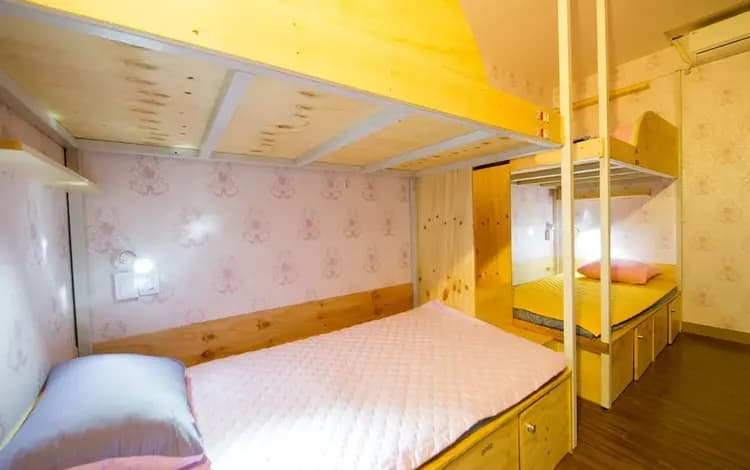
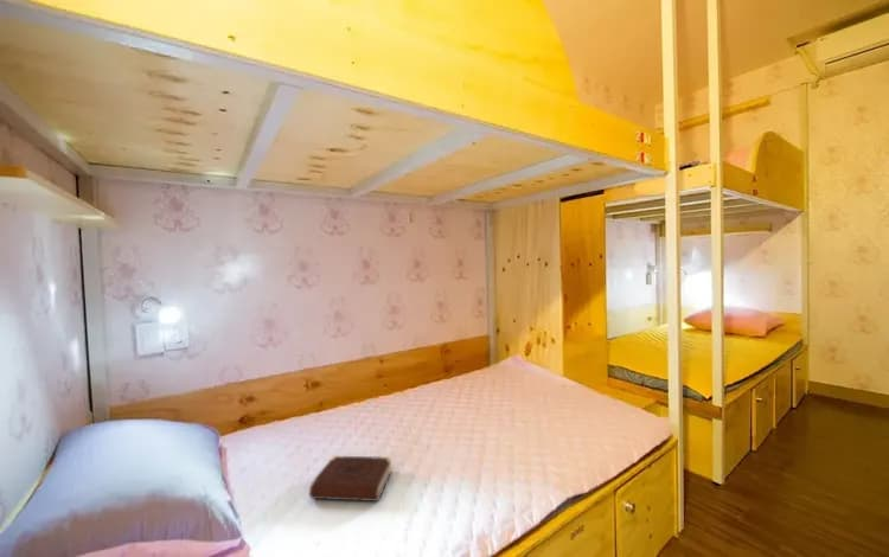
+ book [308,454,394,502]
